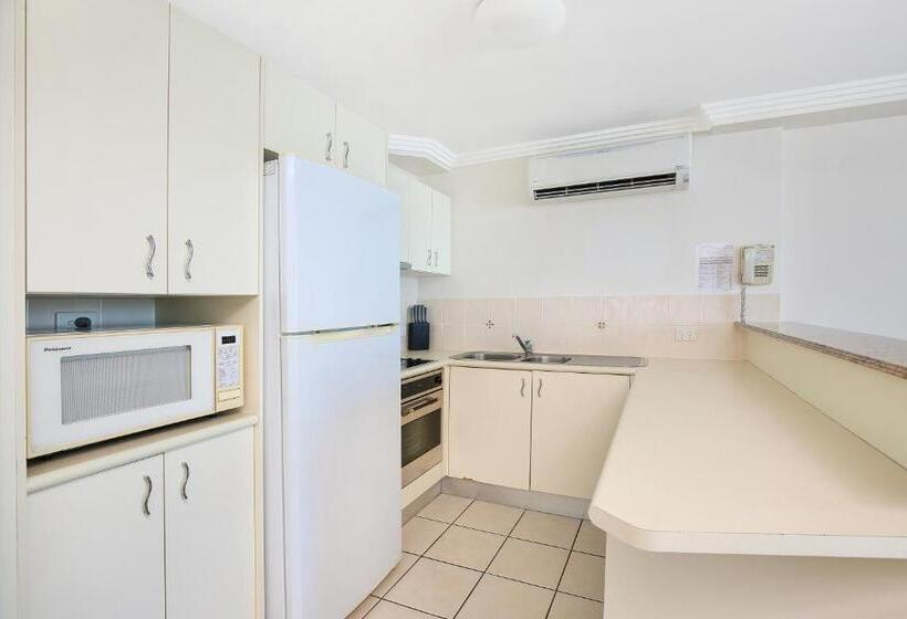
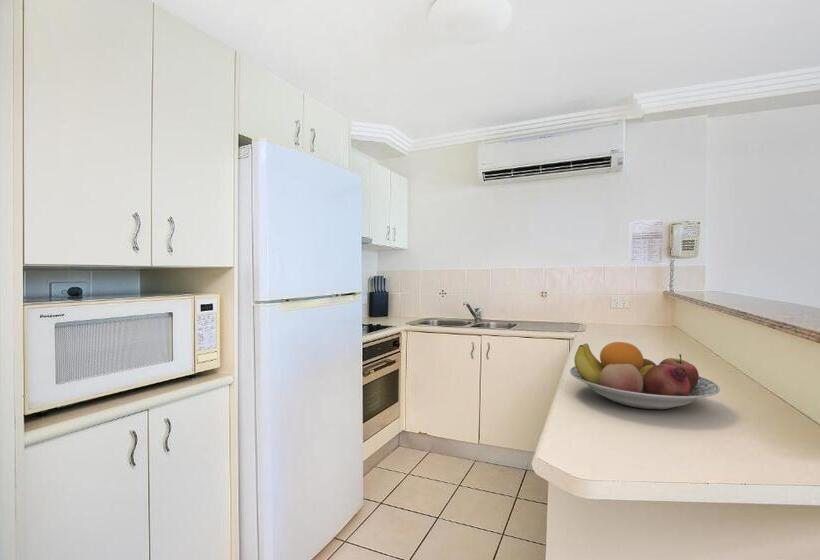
+ fruit bowl [569,341,721,410]
